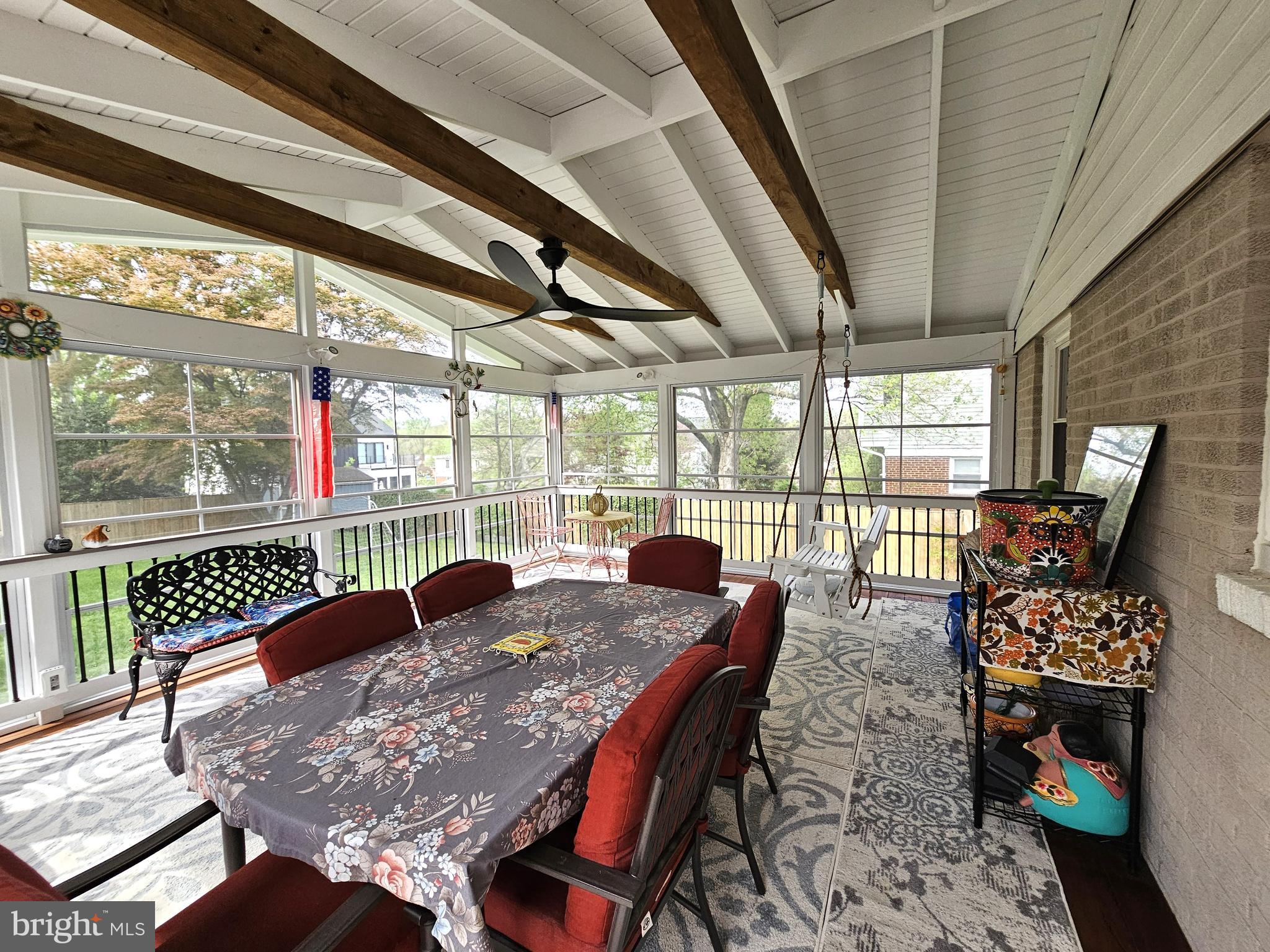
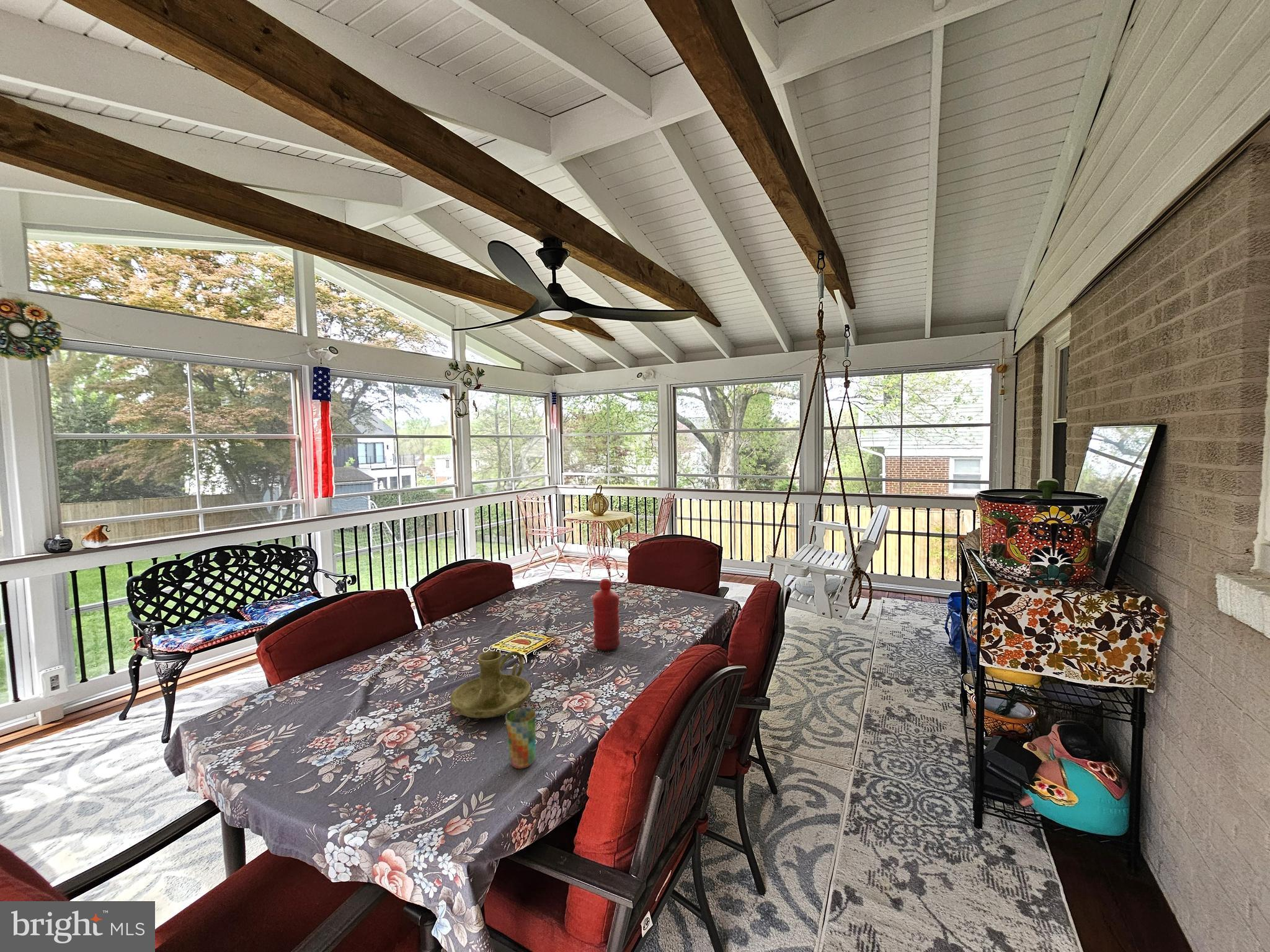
+ cup [505,707,537,769]
+ candle holder [450,650,531,719]
+ water bottle [592,578,620,651]
